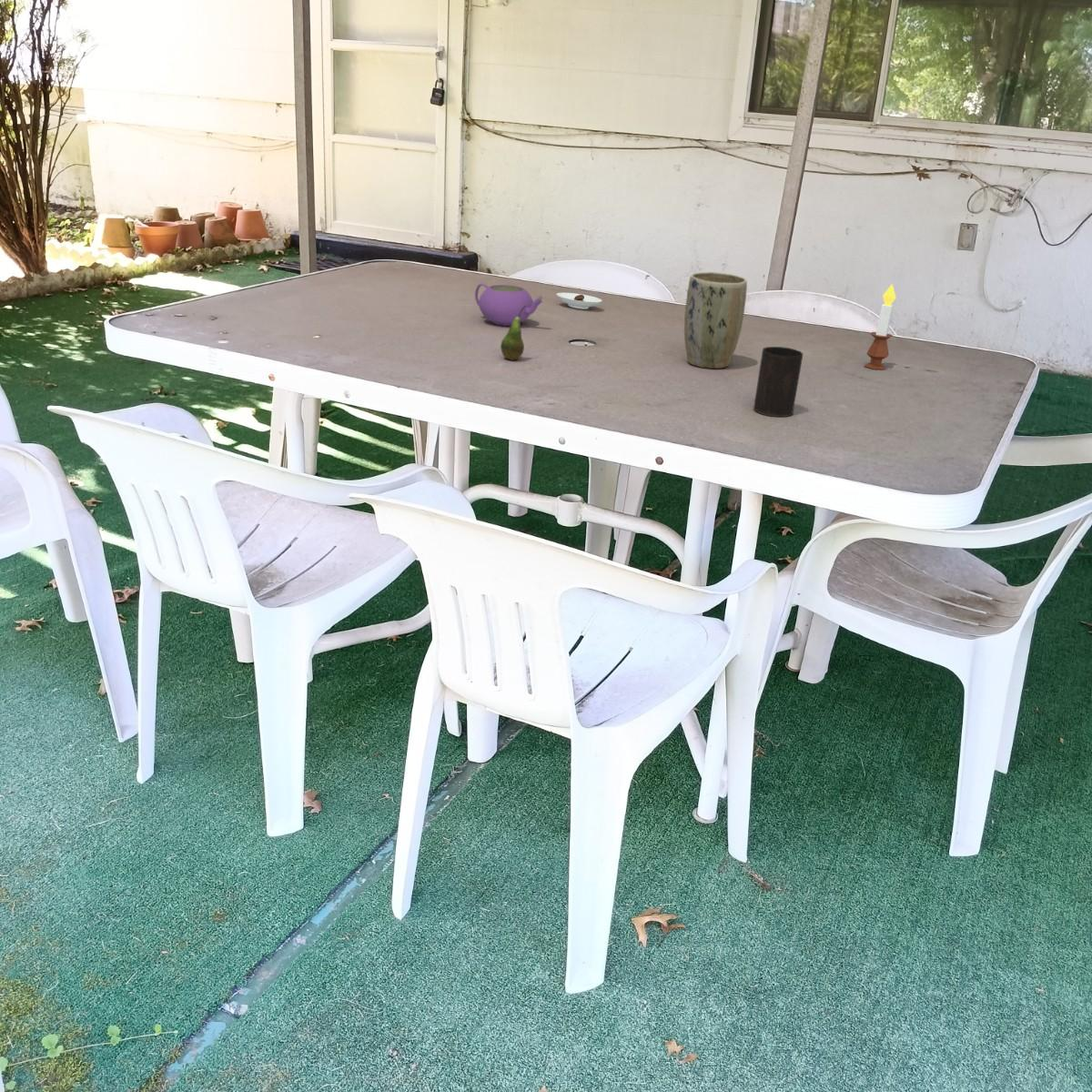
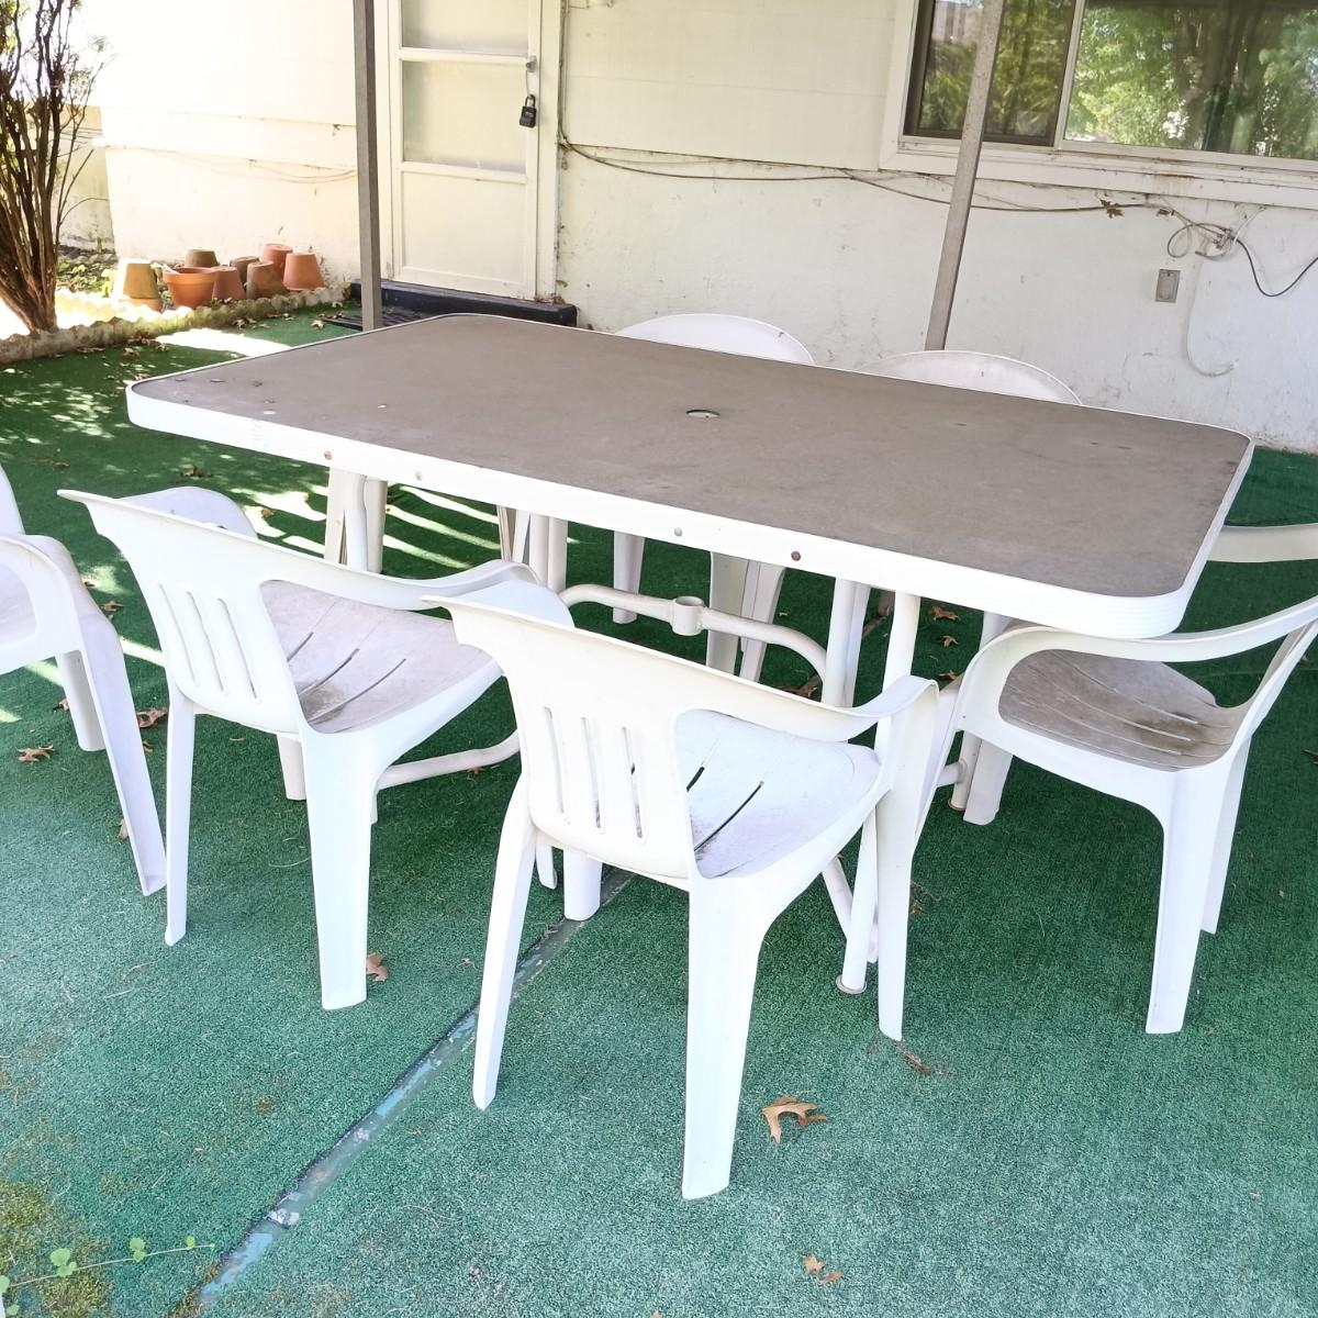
- saucer [556,292,603,310]
- fruit [500,305,526,361]
- plant pot [683,271,748,369]
- candle [864,283,897,370]
- teapot [474,283,545,327]
- cup [753,346,804,418]
